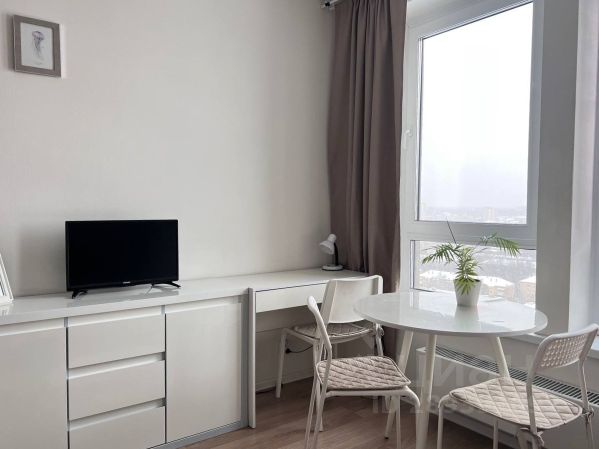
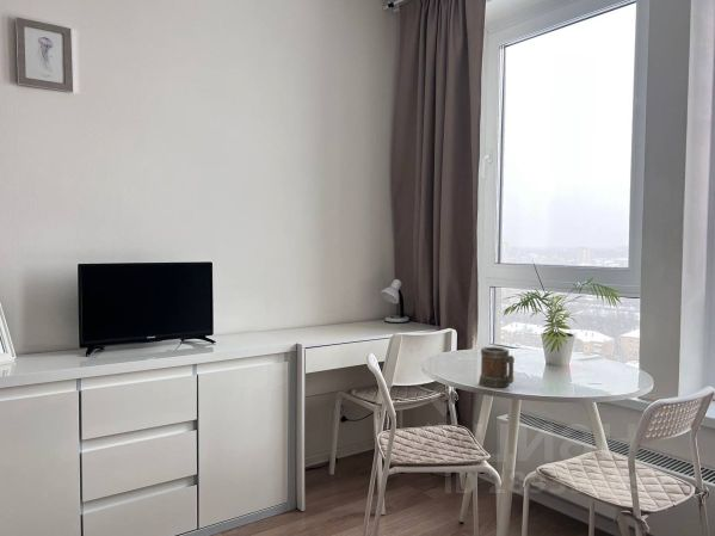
+ mug [477,346,516,388]
